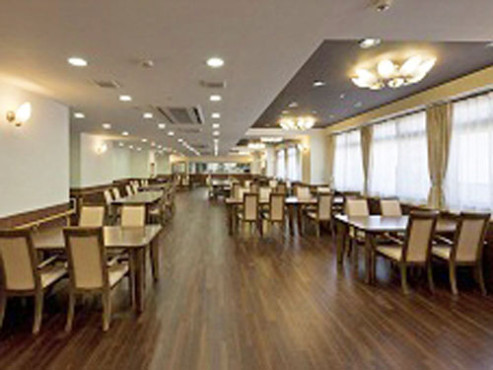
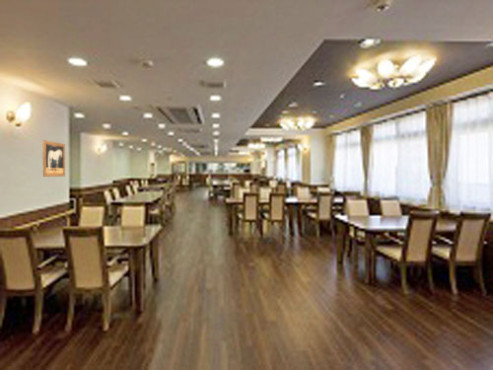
+ wall art [42,139,66,178]
